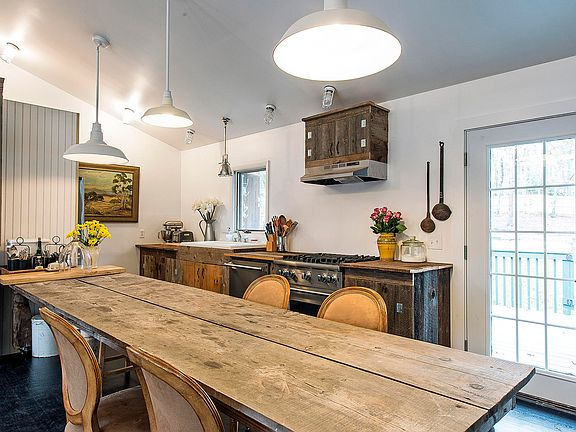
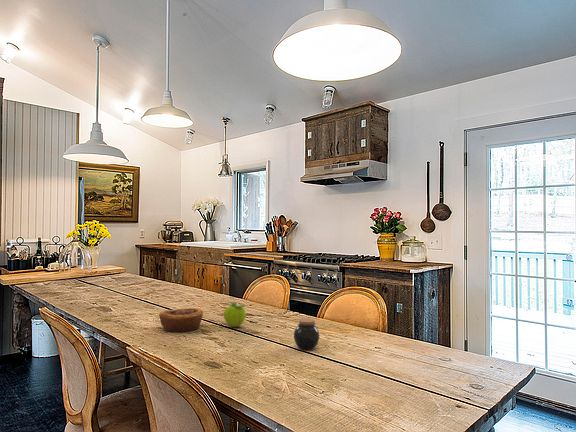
+ pastry [158,307,204,333]
+ jar [293,317,320,351]
+ fruit [223,302,247,328]
